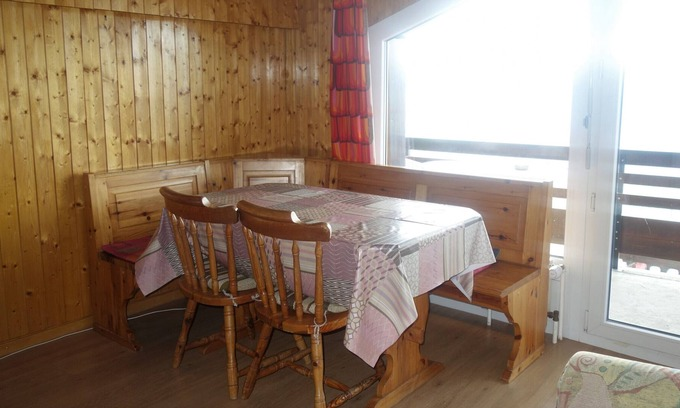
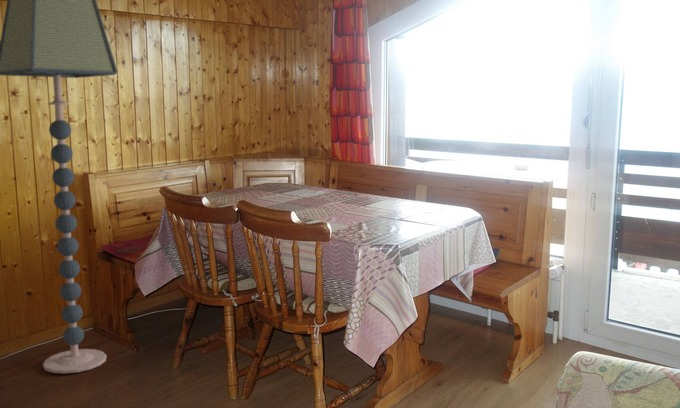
+ floor lamp [0,0,119,375]
